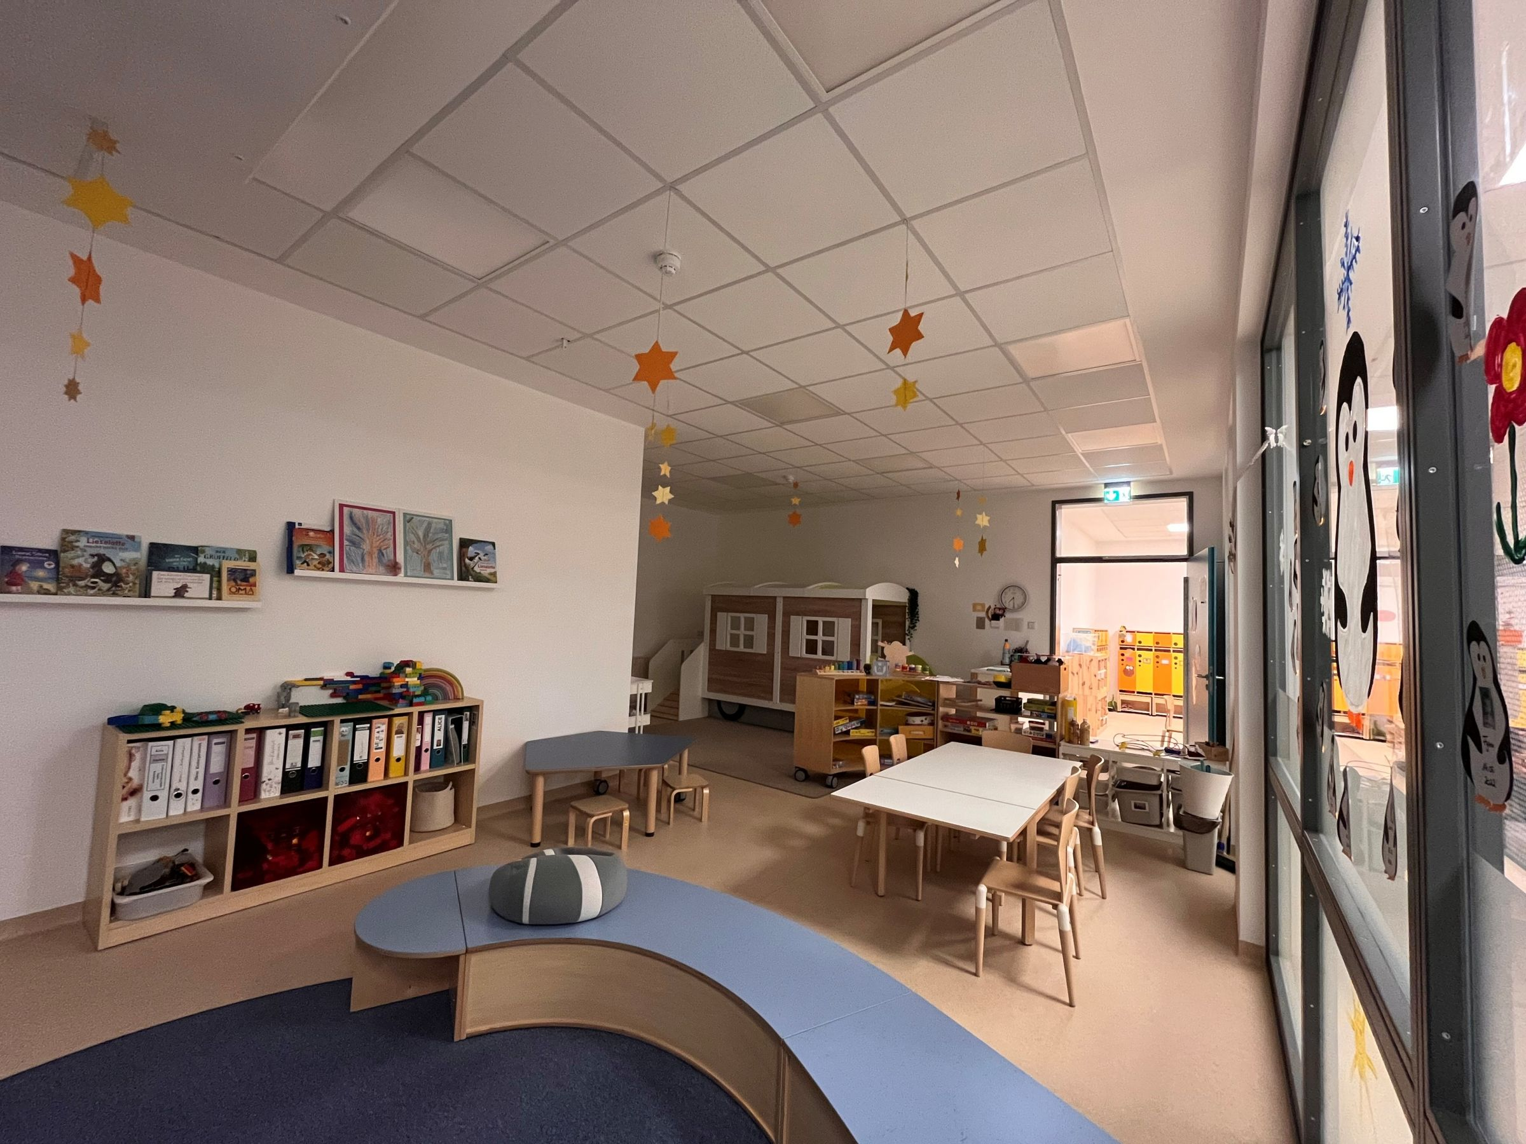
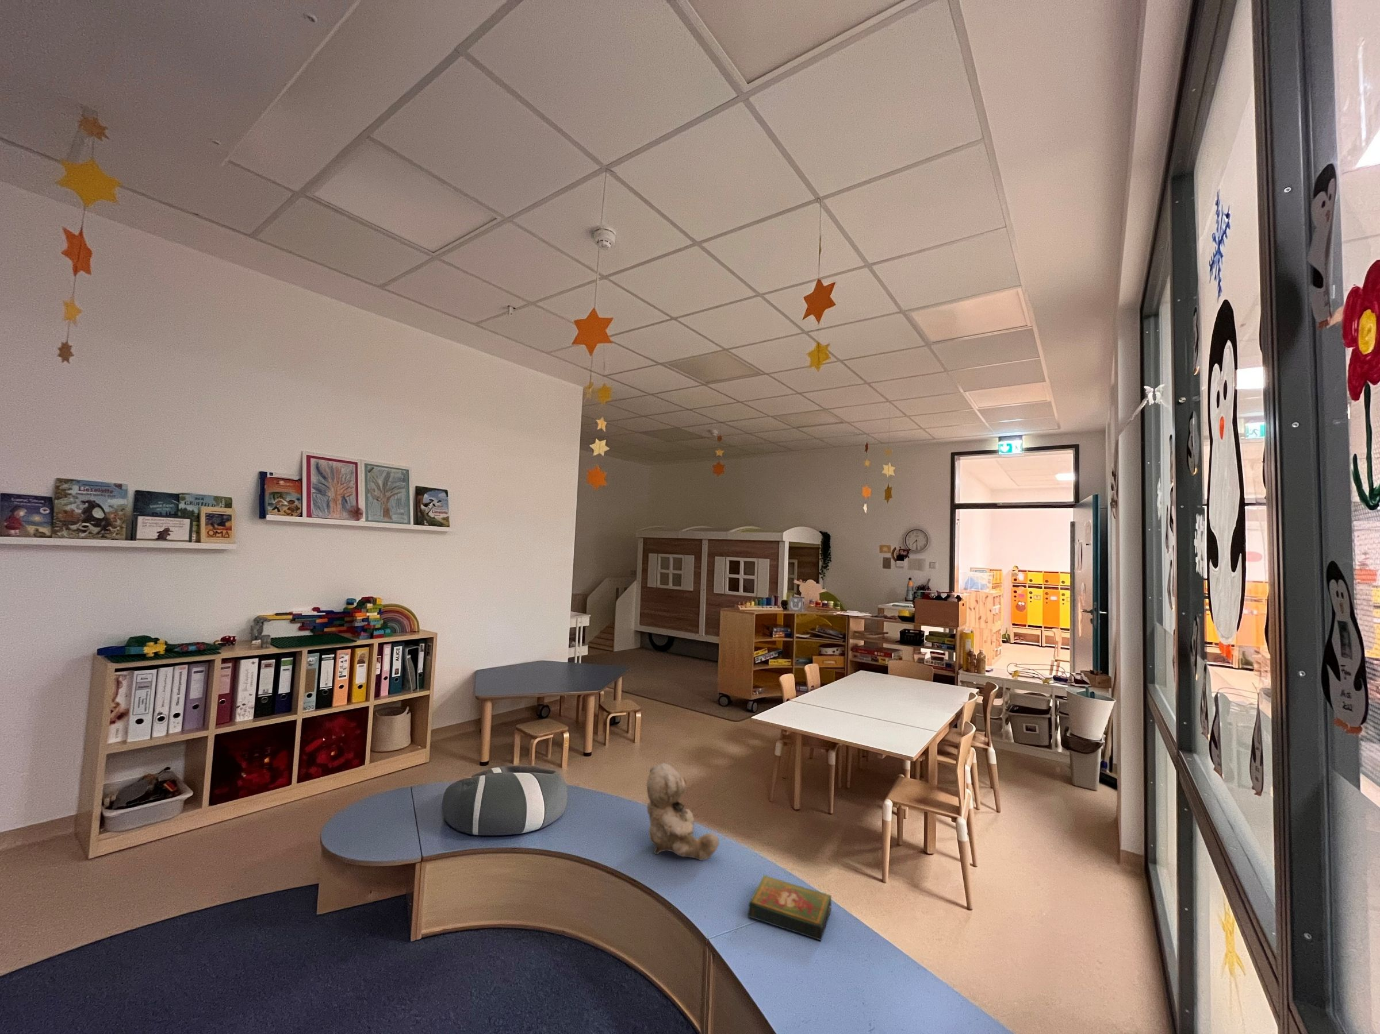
+ book [748,873,832,942]
+ teddy bear [645,762,720,861]
